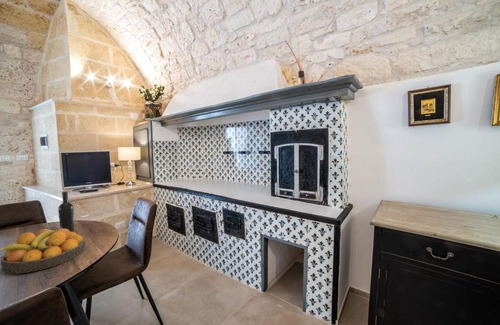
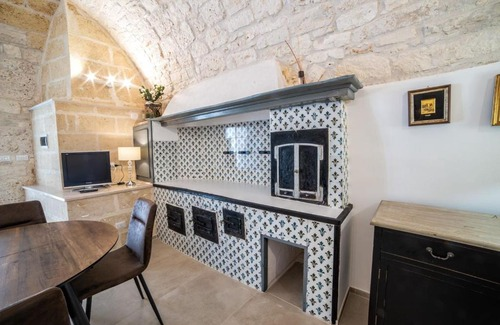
- fruit bowl [0,228,86,274]
- wine bottle [57,190,75,232]
